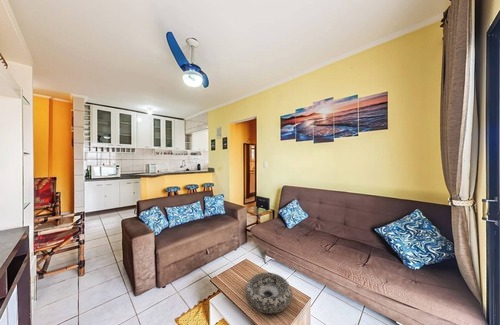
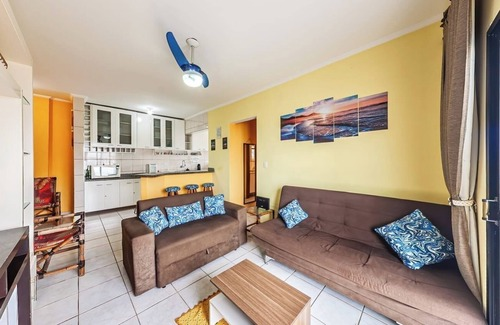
- decorative bowl [244,272,293,315]
